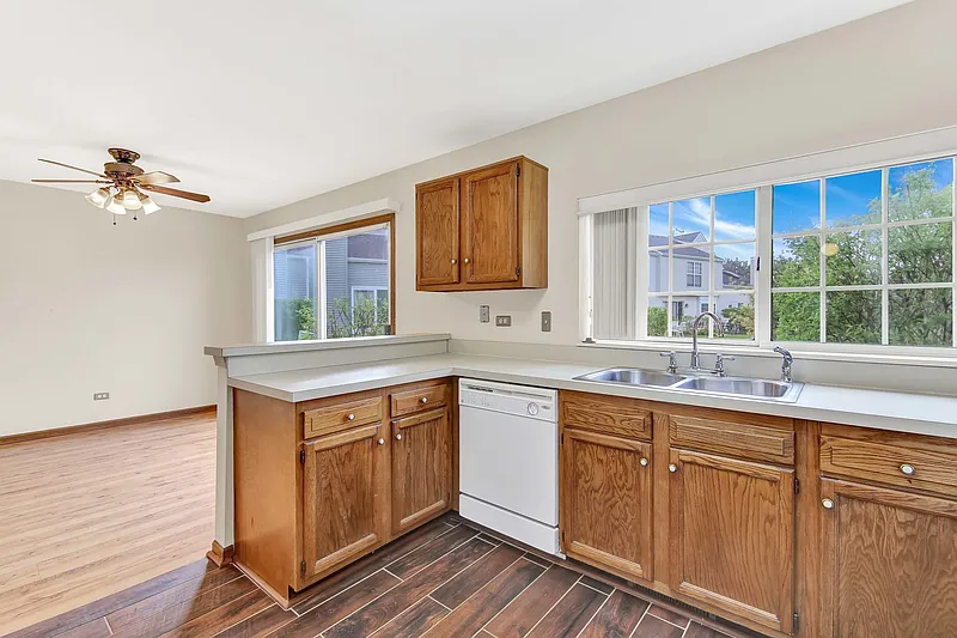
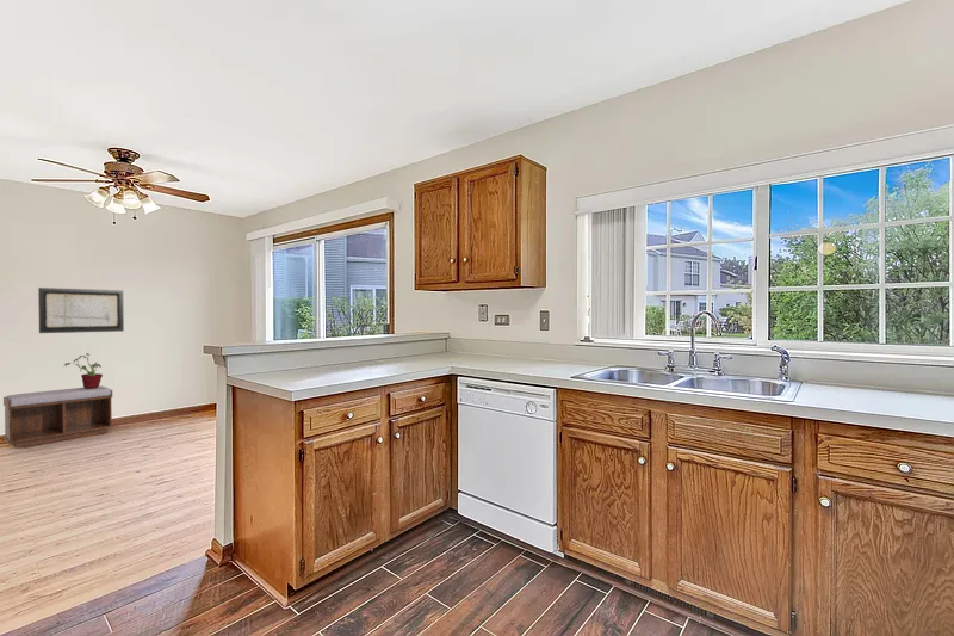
+ potted plant [63,352,104,389]
+ wall art [37,286,125,334]
+ bench [2,384,114,449]
